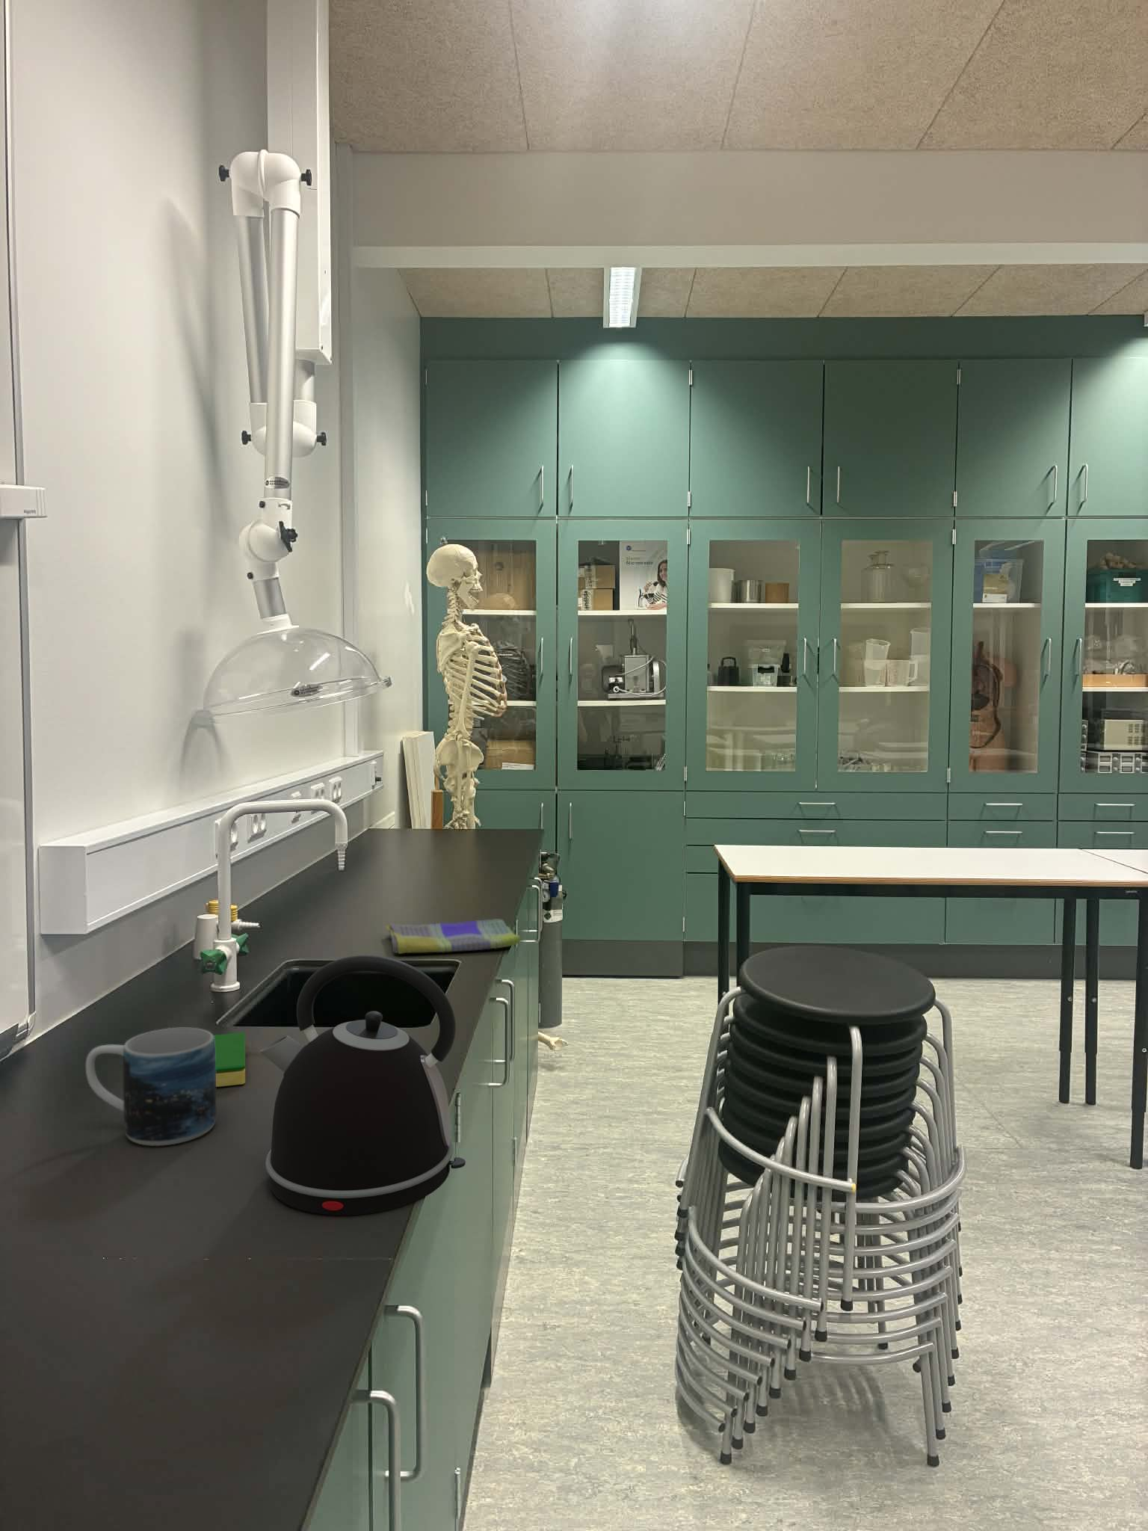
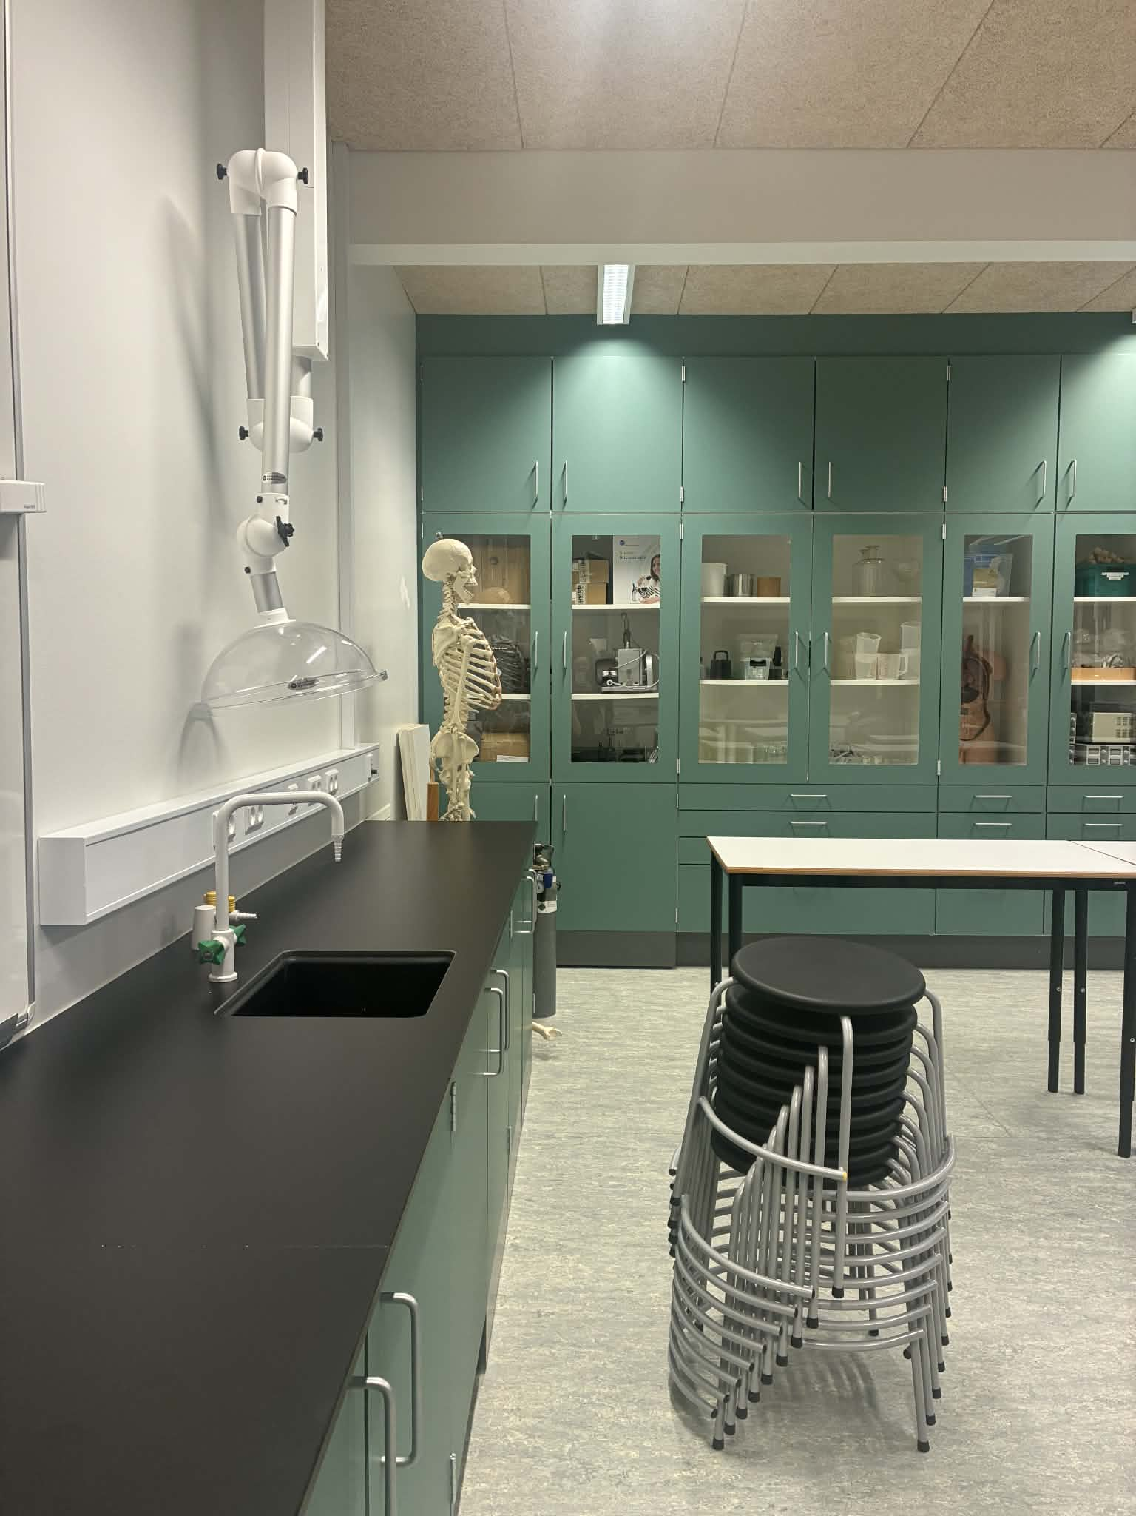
- dish sponge [213,1032,246,1087]
- dish towel [385,919,521,955]
- kettle [259,955,467,1216]
- mug [86,1027,217,1146]
